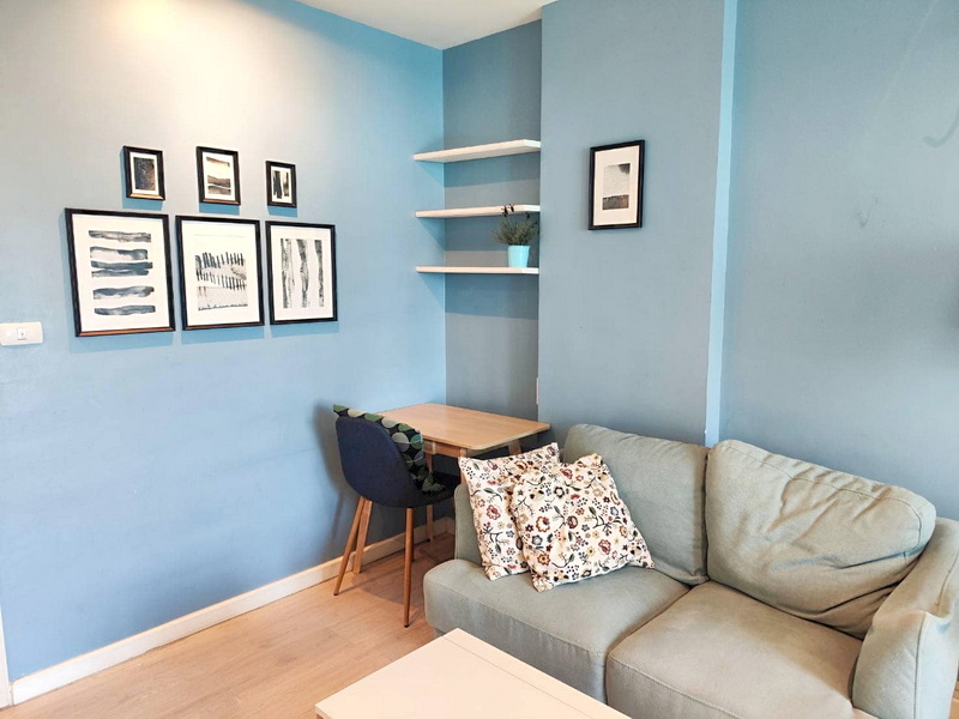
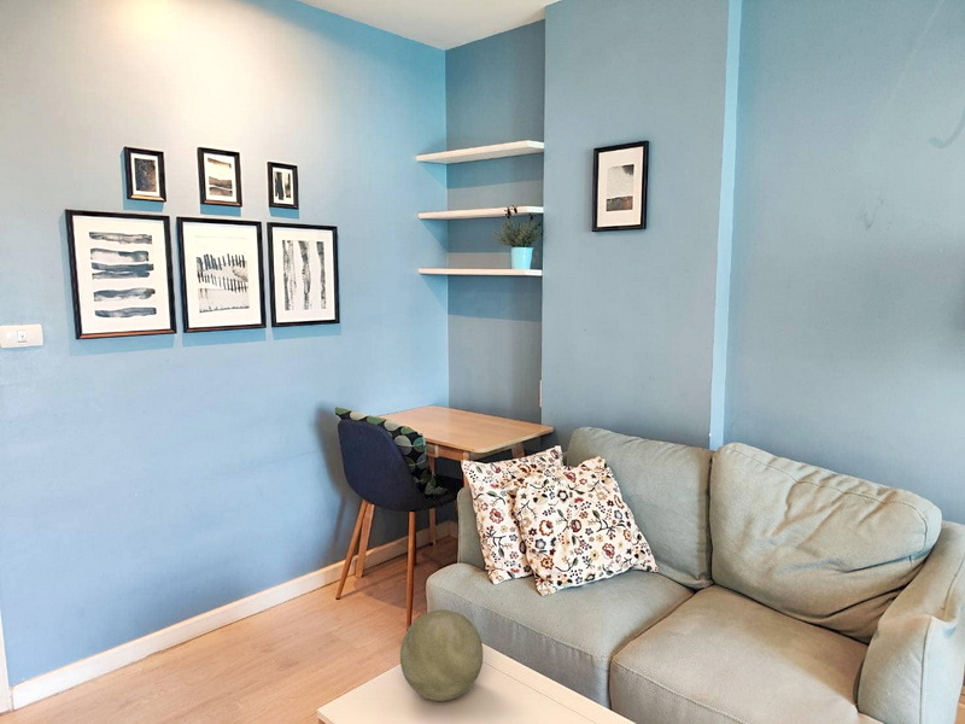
+ decorative ball [399,608,485,702]
